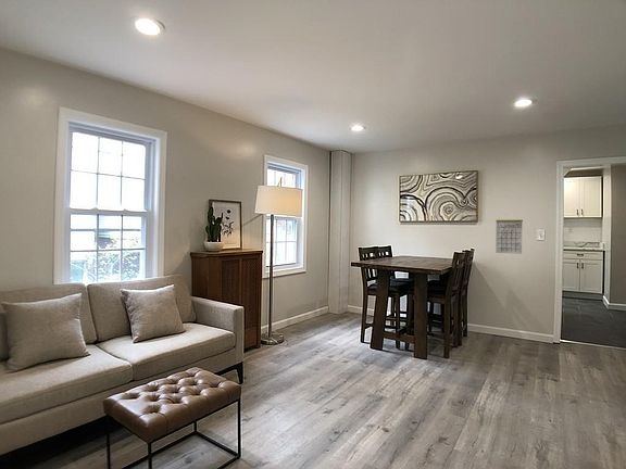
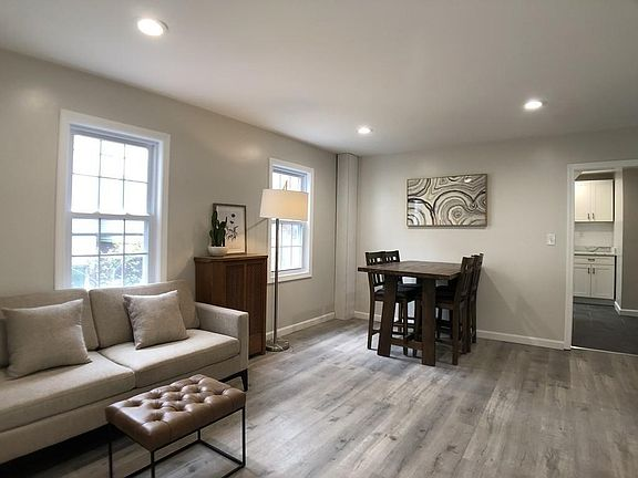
- calendar [494,213,524,255]
